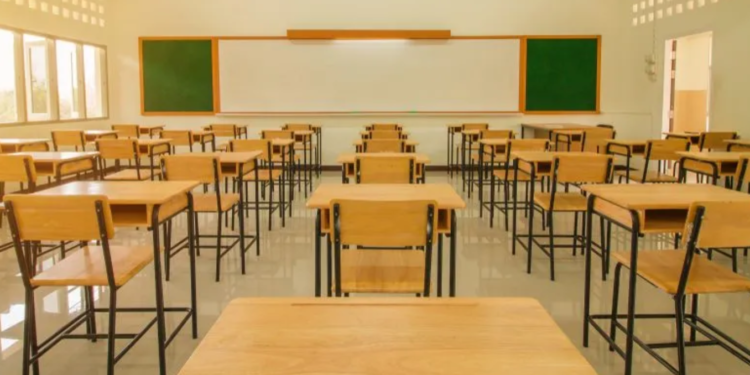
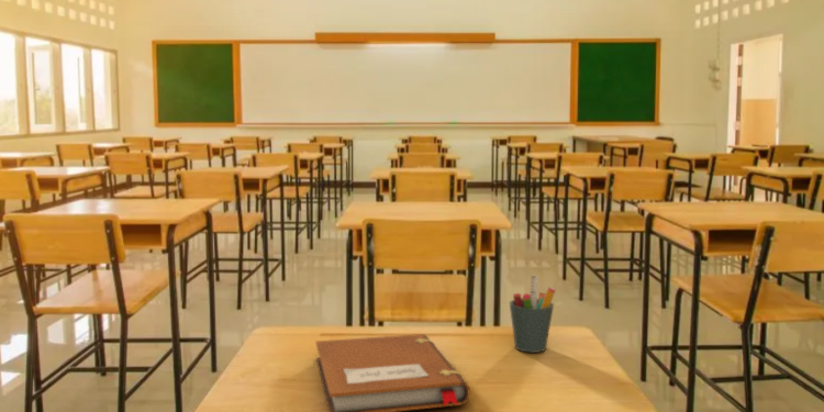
+ pen holder [509,274,556,354]
+ notebook [315,333,470,412]
